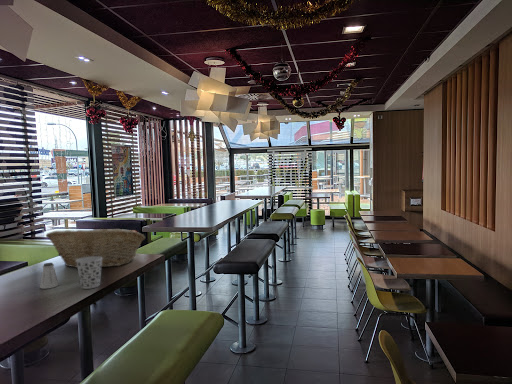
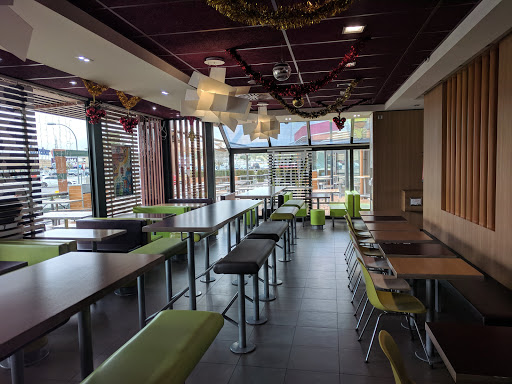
- saltshaker [39,262,60,290]
- fruit basket [45,227,146,269]
- cup [76,256,102,290]
